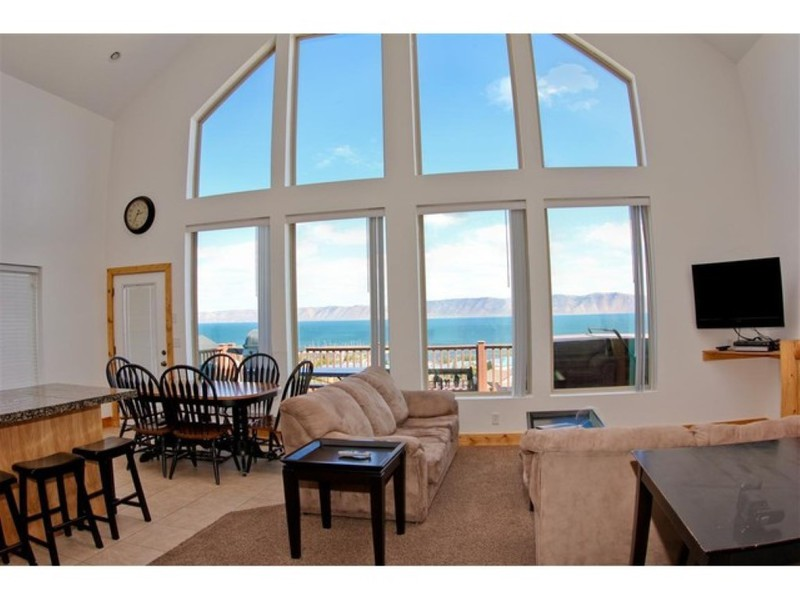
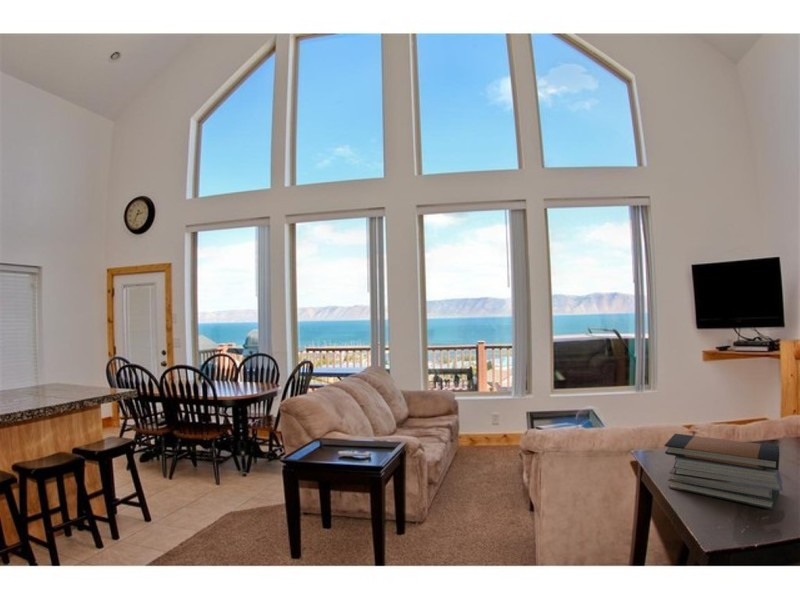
+ book stack [664,433,784,511]
